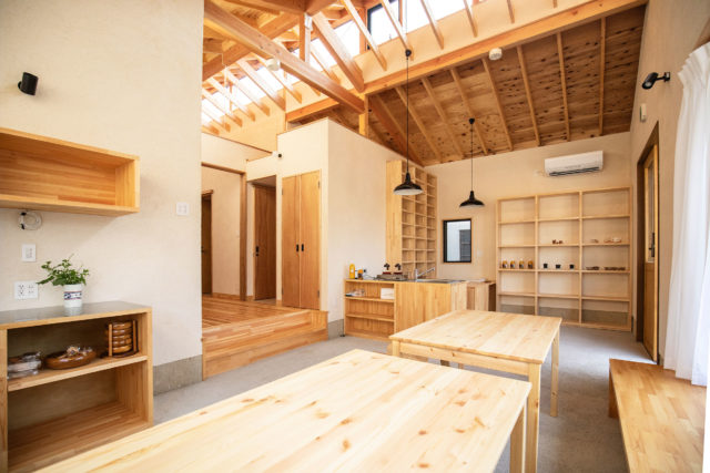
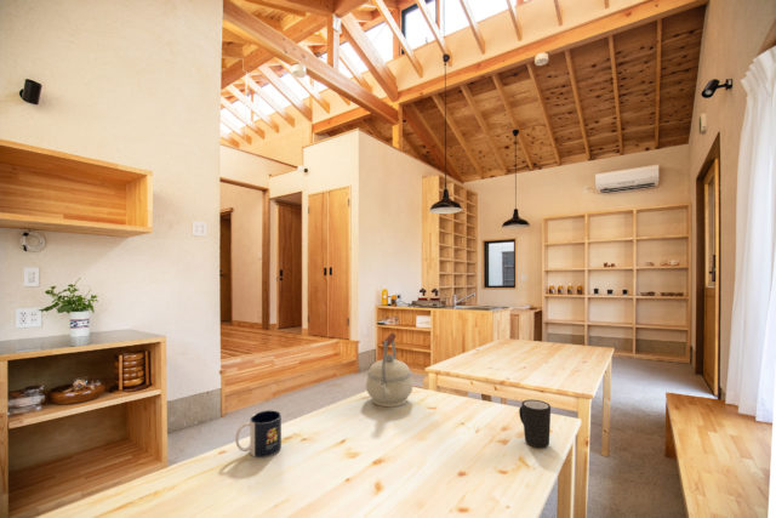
+ mug [234,409,283,459]
+ kettle [365,331,413,408]
+ mug [518,398,552,449]
